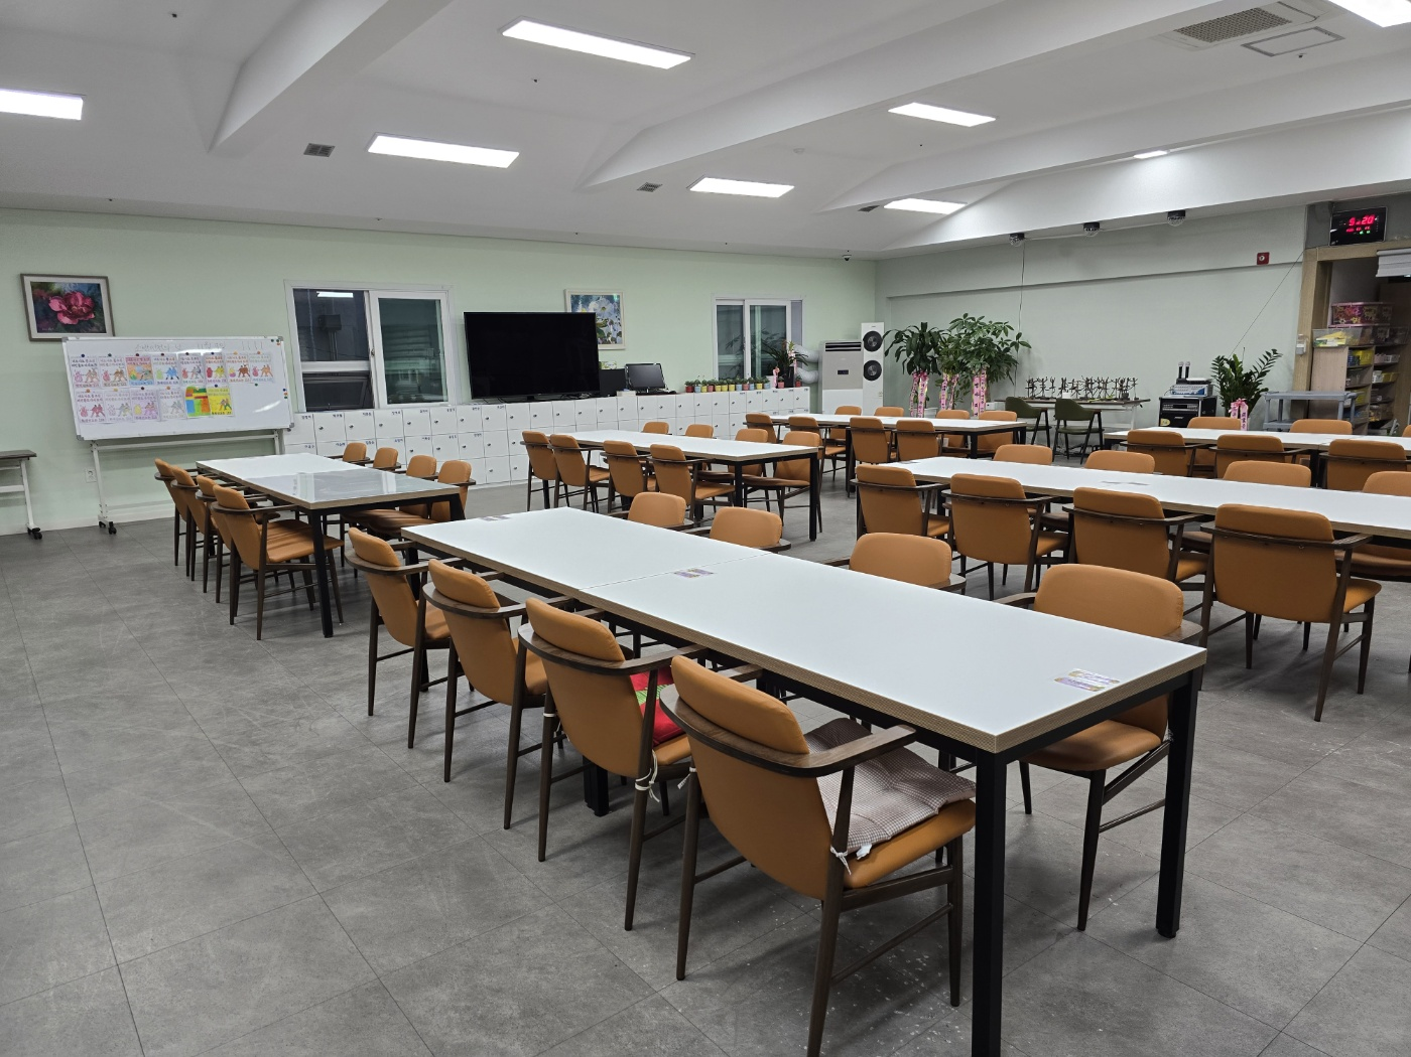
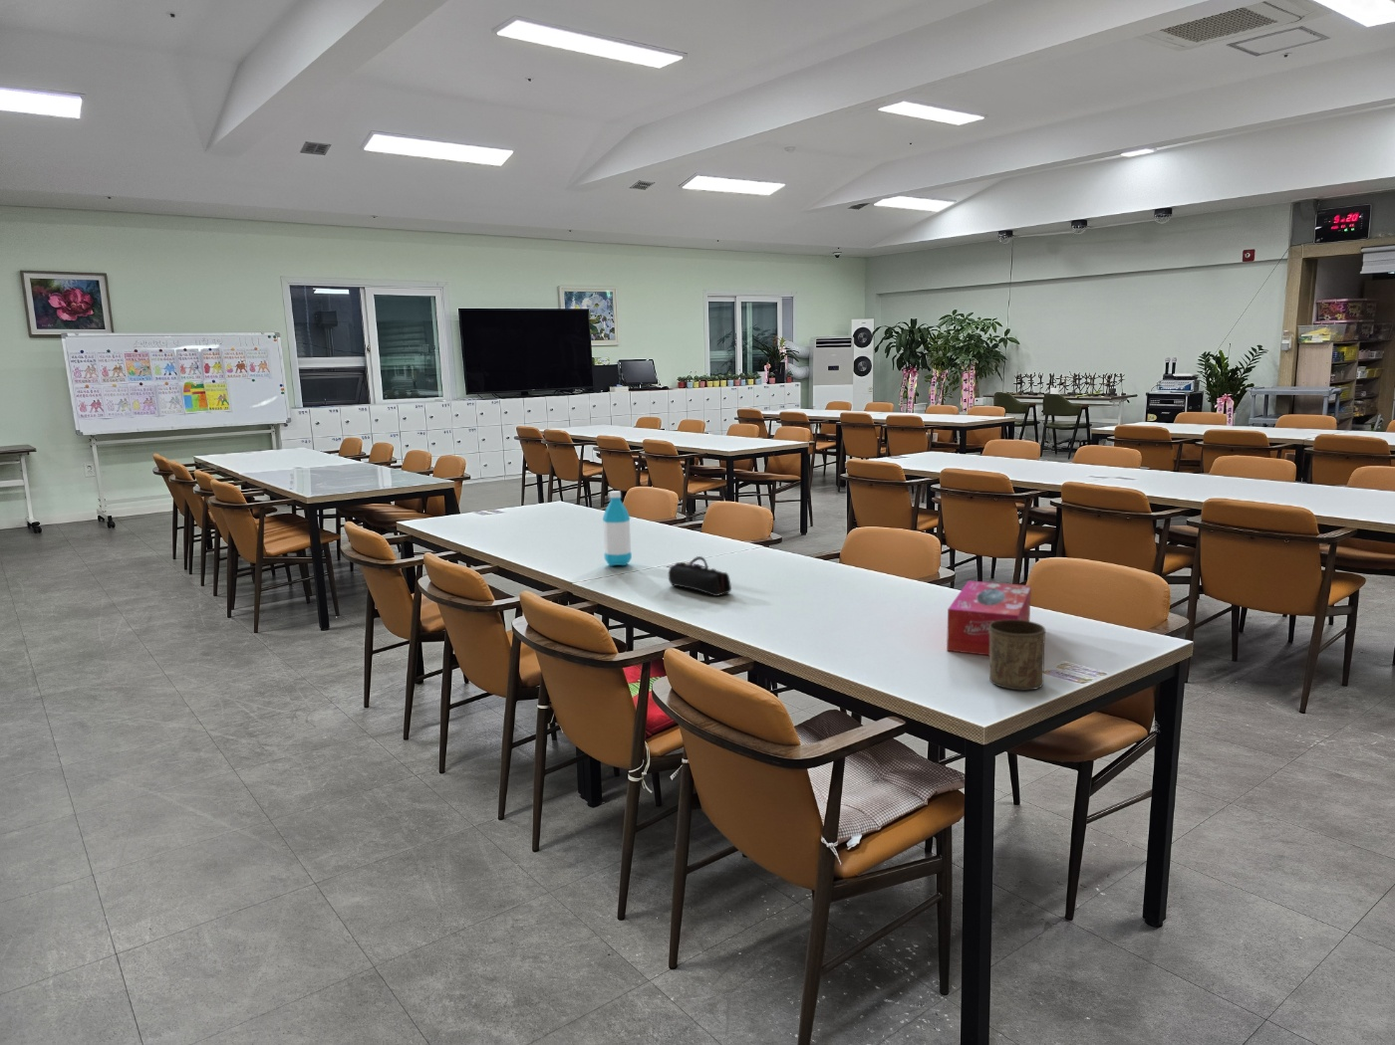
+ water bottle [602,490,633,568]
+ tissue box [946,581,1033,656]
+ pencil case [668,555,733,597]
+ cup [989,620,1047,690]
